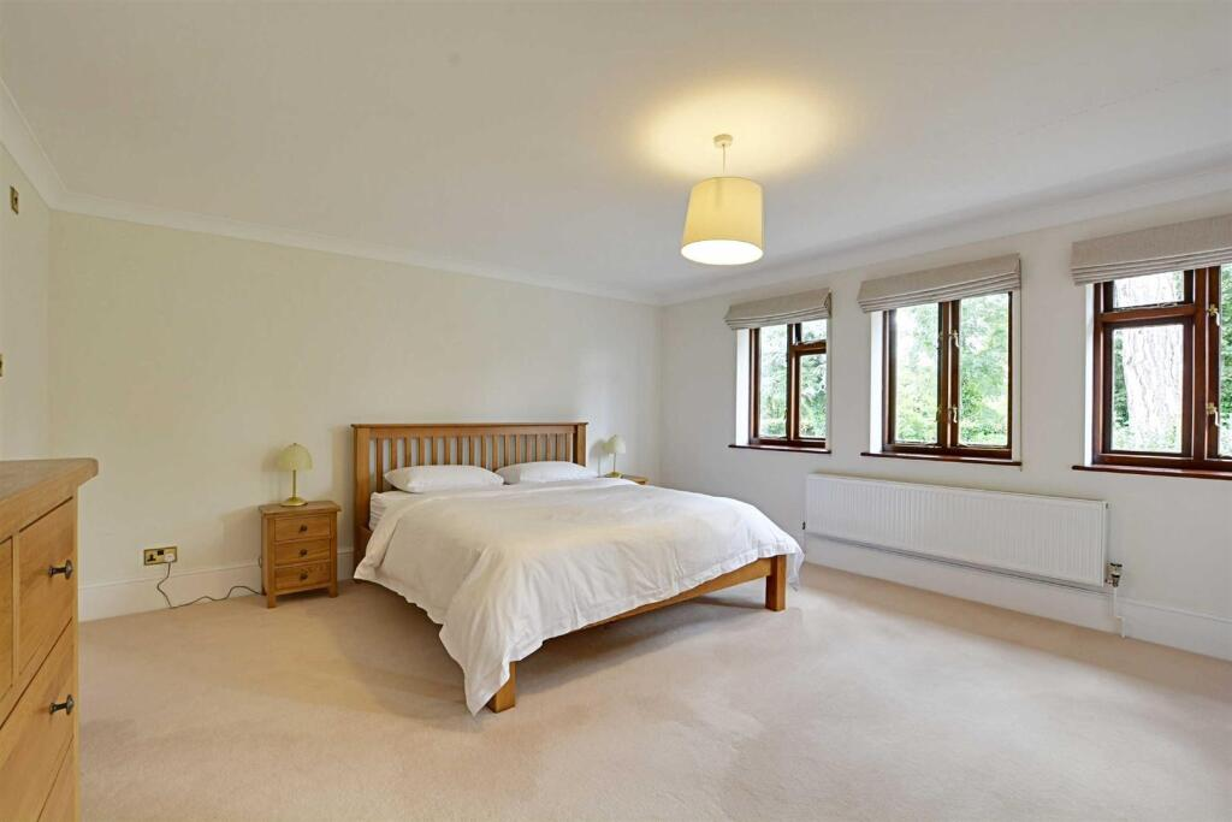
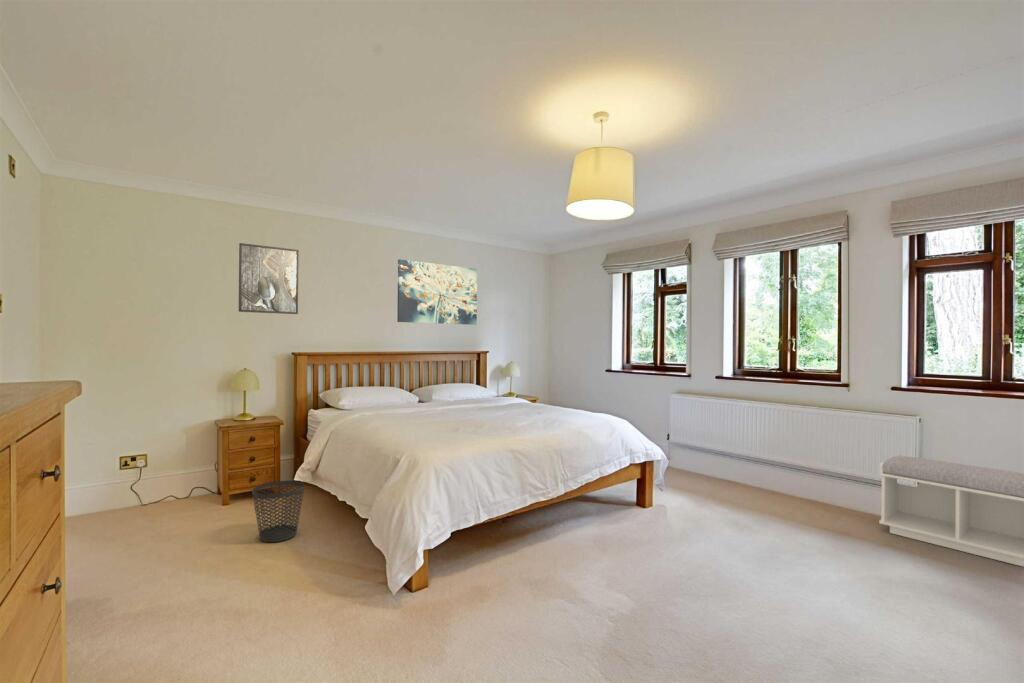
+ wall art [396,258,478,326]
+ bench [878,455,1024,568]
+ wastebasket [251,480,306,543]
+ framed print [238,242,300,315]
